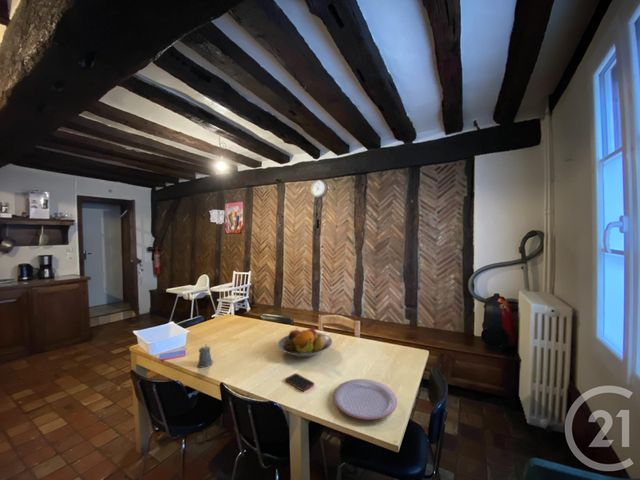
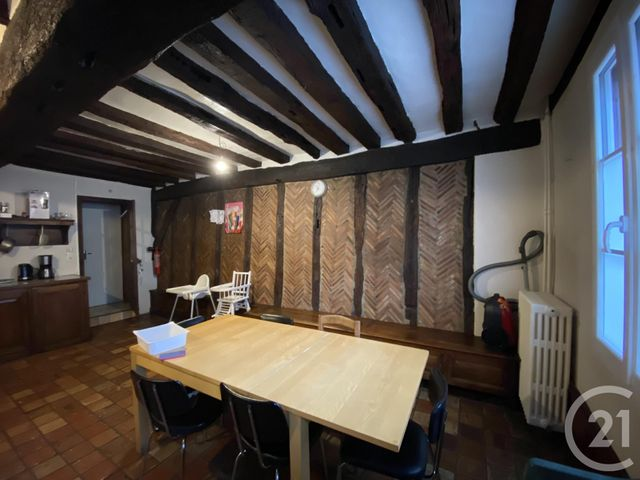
- pepper shaker [196,343,214,369]
- fruit bowl [277,325,333,358]
- plate [332,378,398,421]
- cell phone [284,372,315,392]
